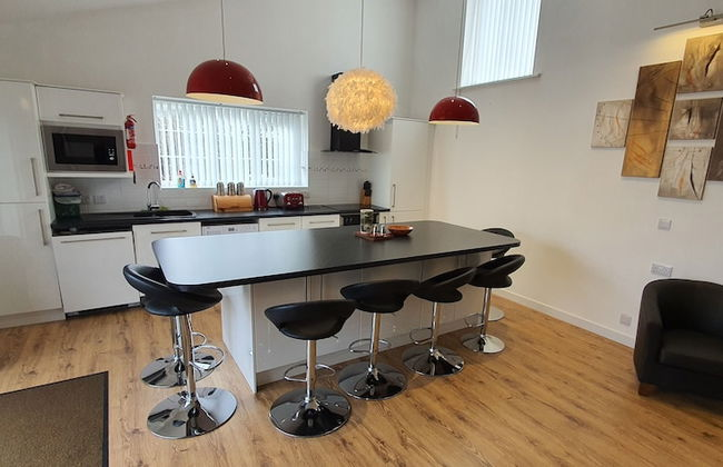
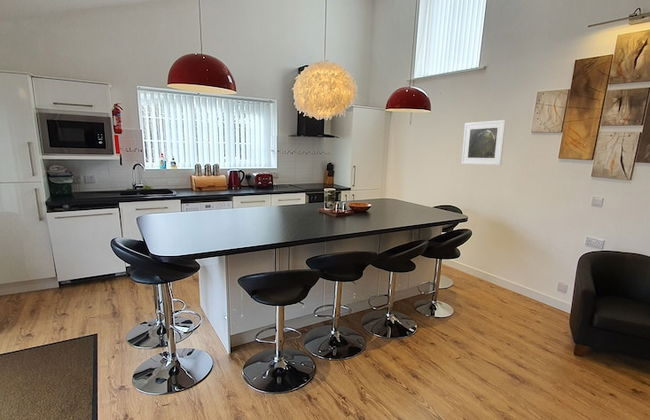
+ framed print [461,119,507,166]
